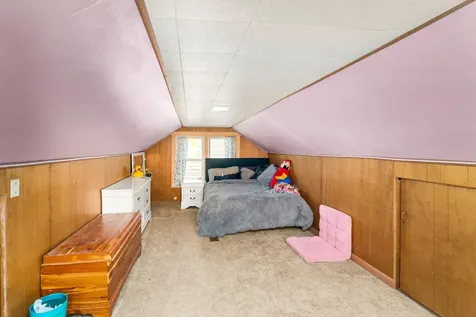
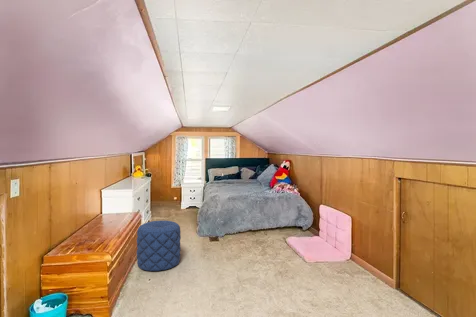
+ pouf [136,220,182,272]
